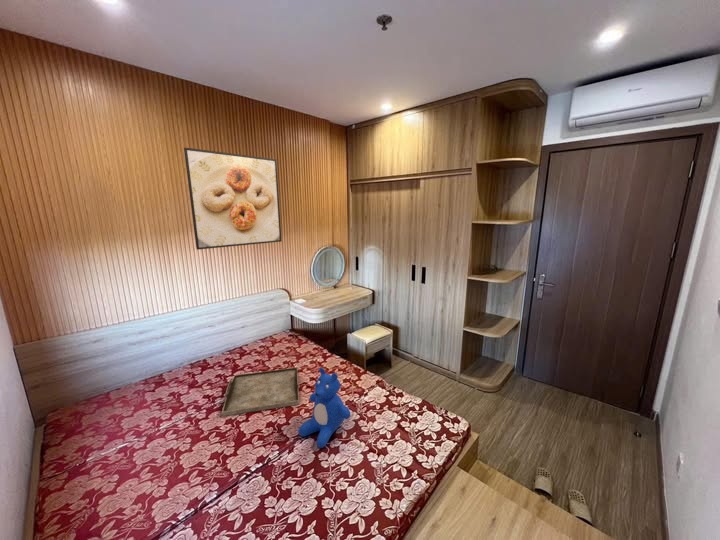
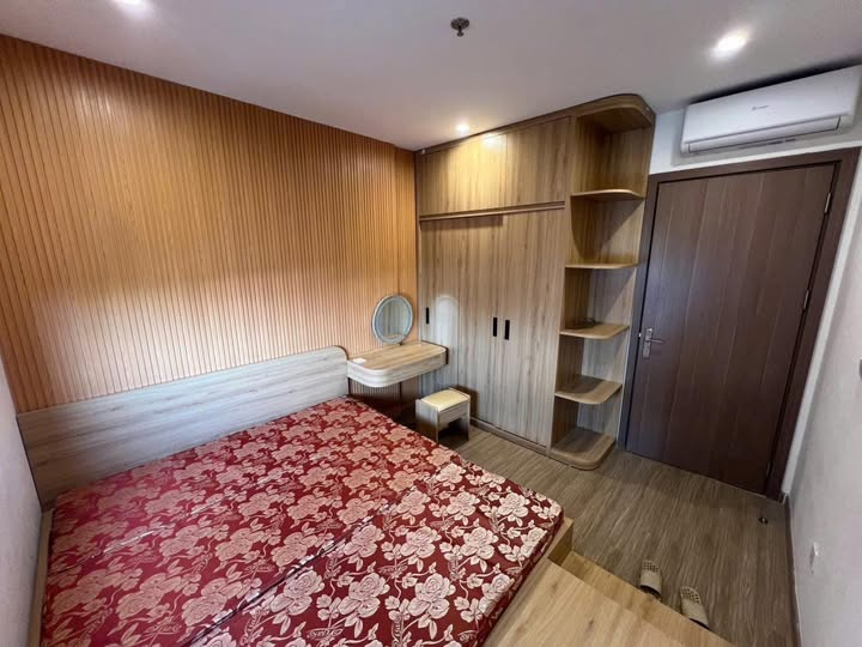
- serving tray [221,366,300,417]
- teddy bear [298,367,351,449]
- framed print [183,147,283,251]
